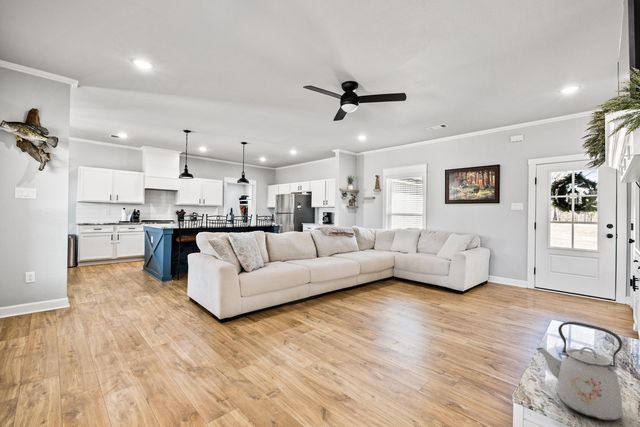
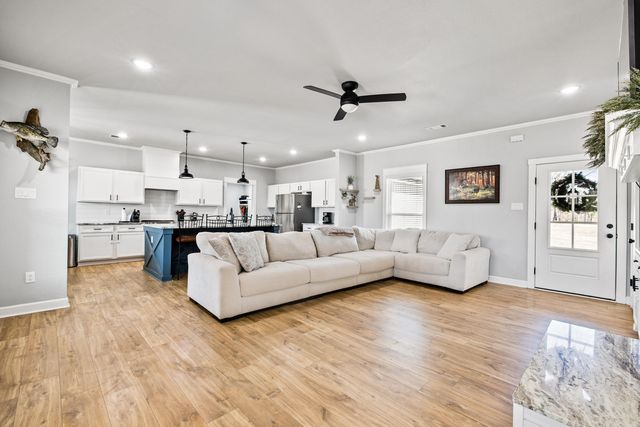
- kettle [536,321,624,422]
